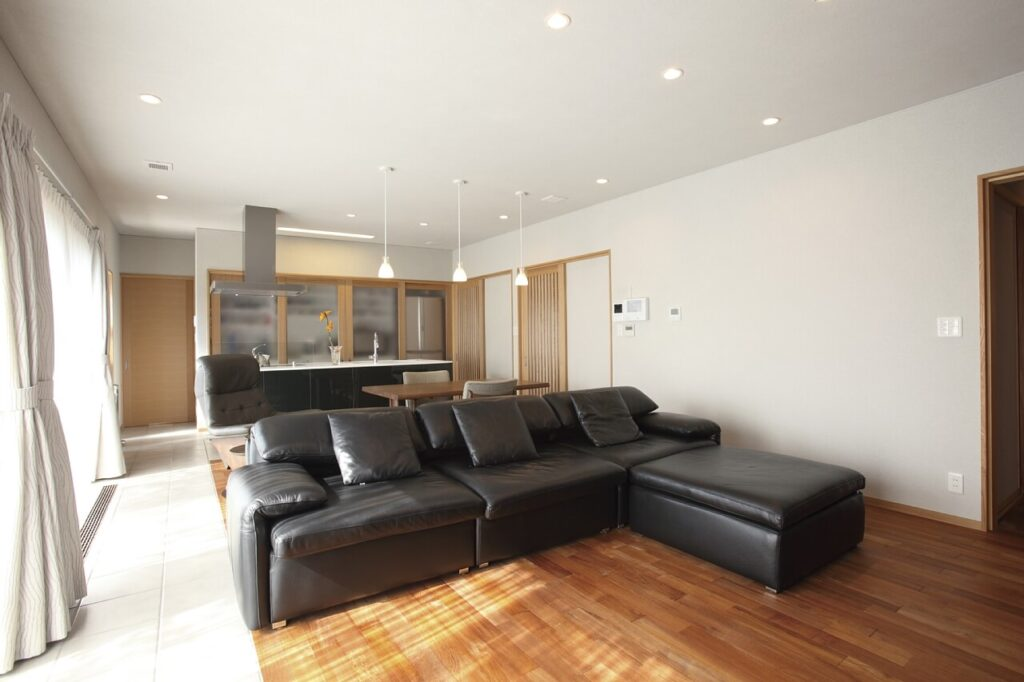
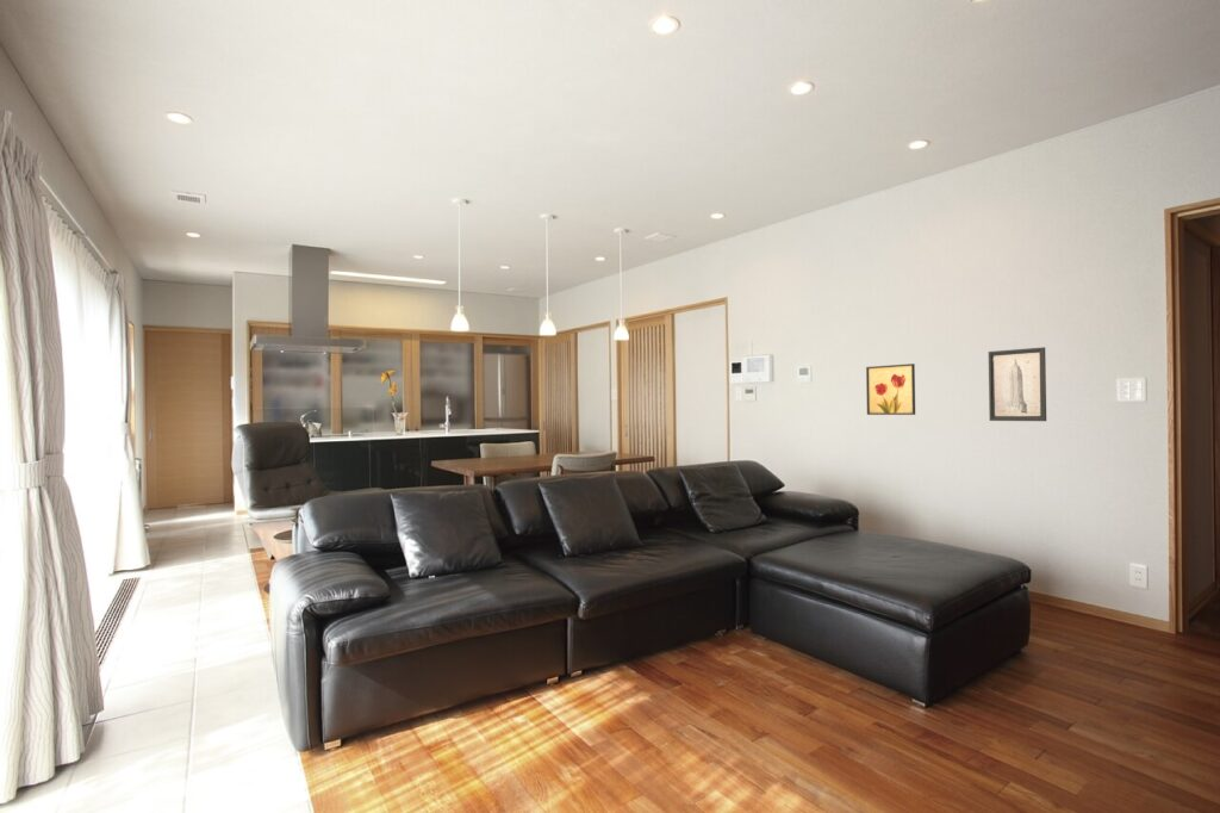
+ wall art [988,346,1047,422]
+ wall art [865,362,916,416]
